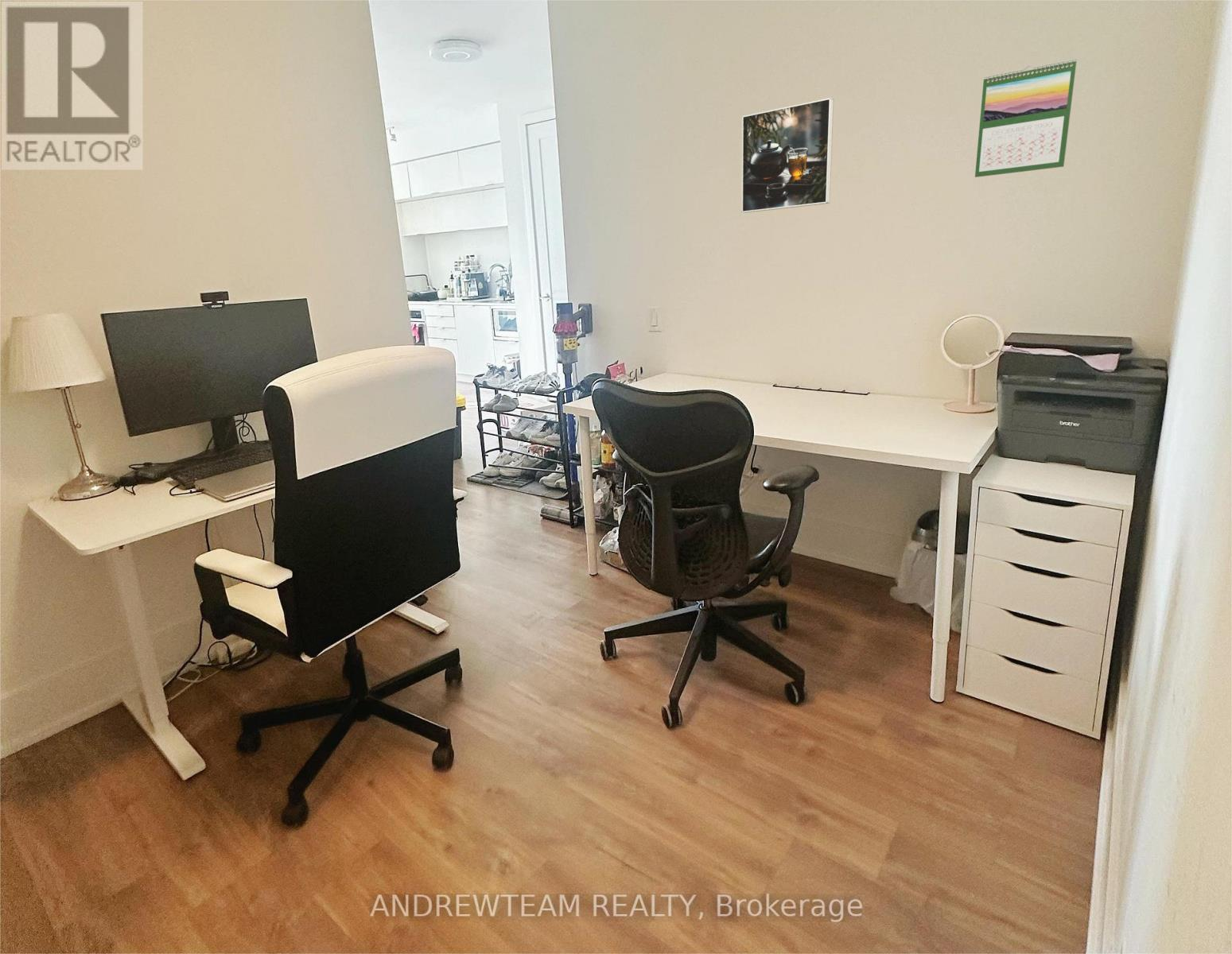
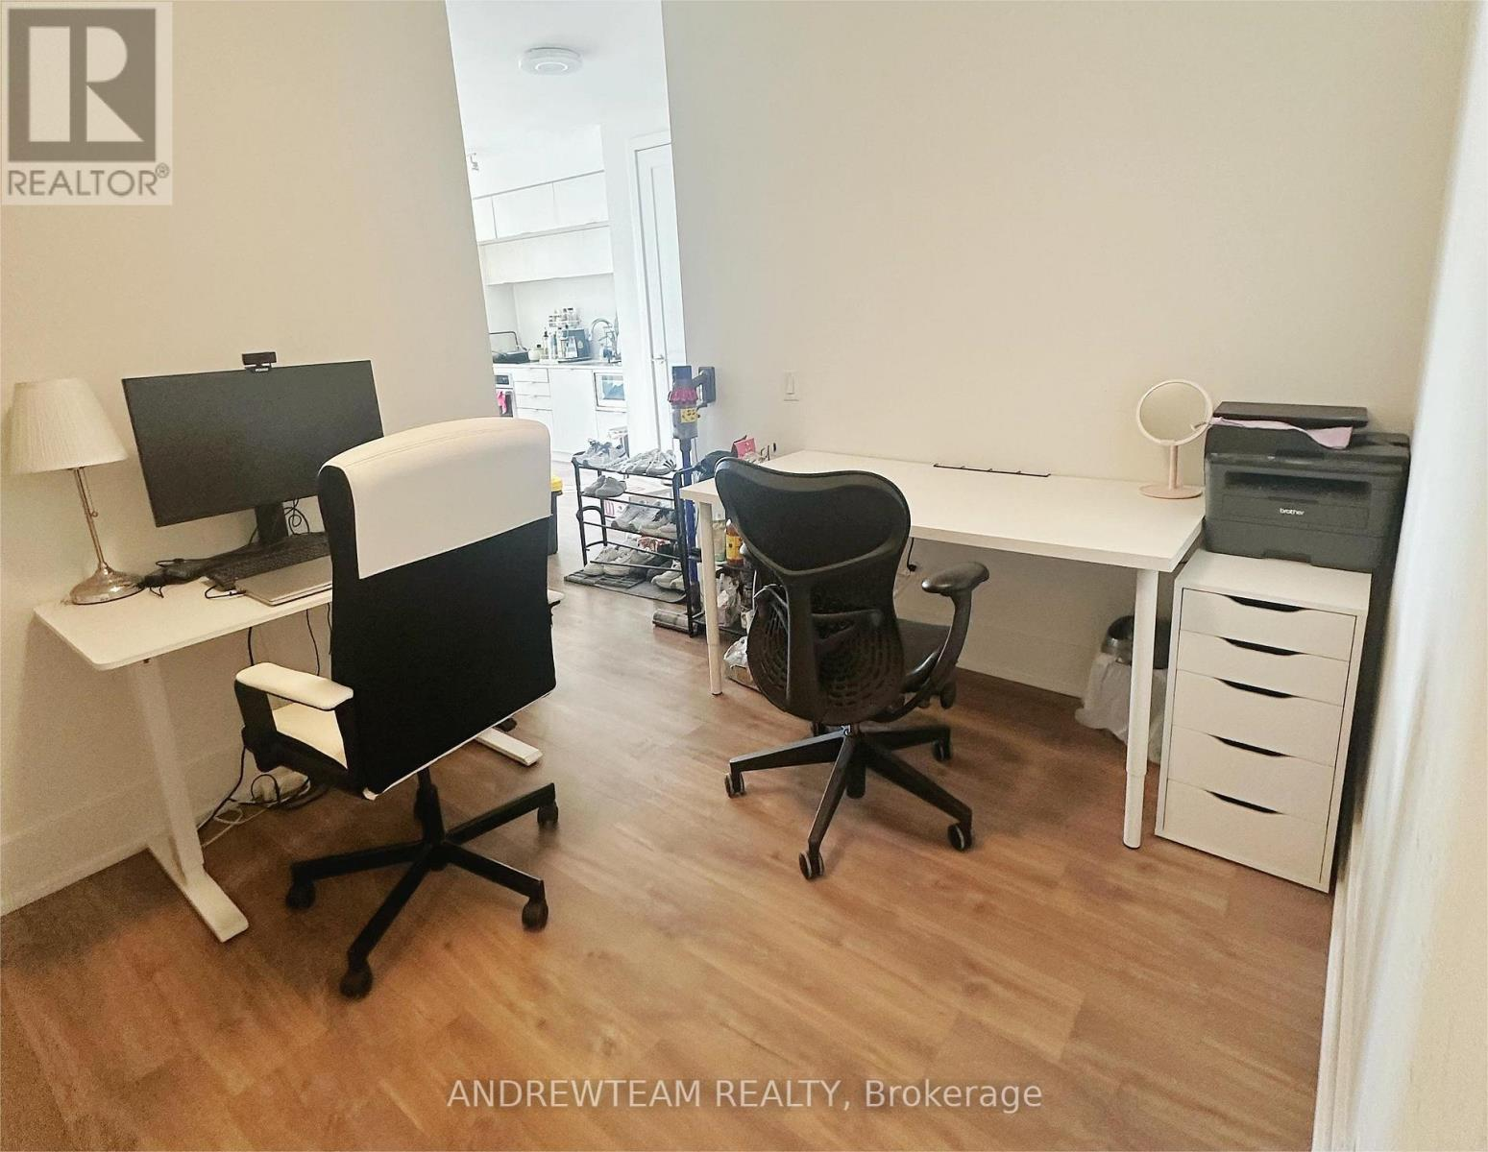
- calendar [974,58,1078,178]
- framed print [741,97,834,214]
